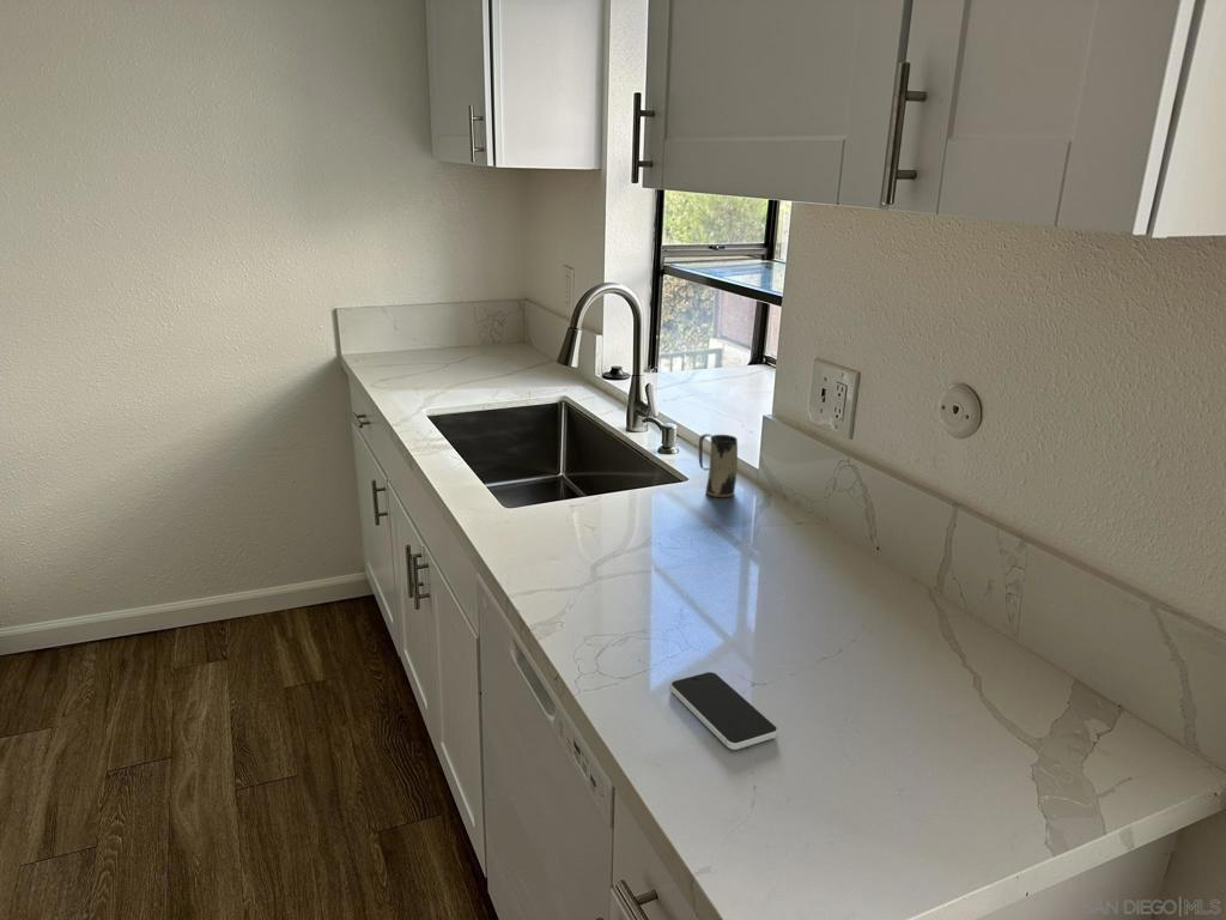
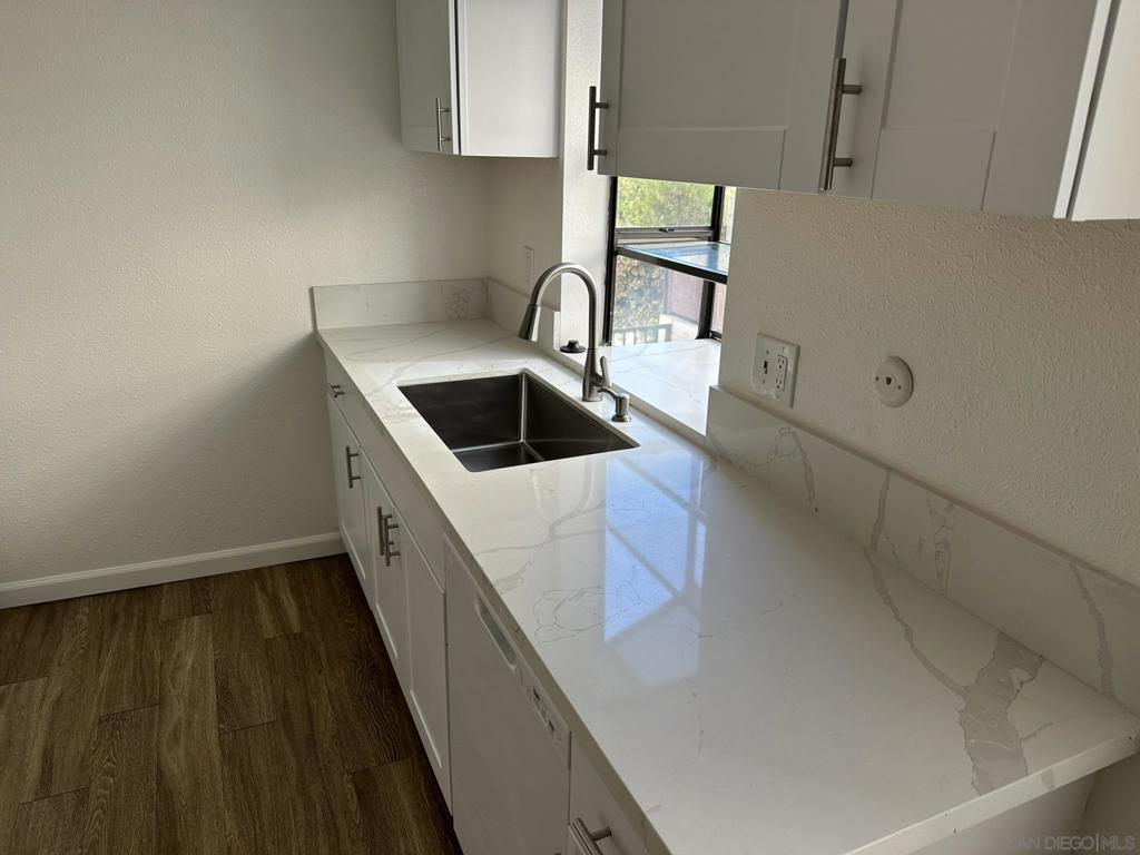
- mug [698,432,739,498]
- smartphone [669,671,778,751]
